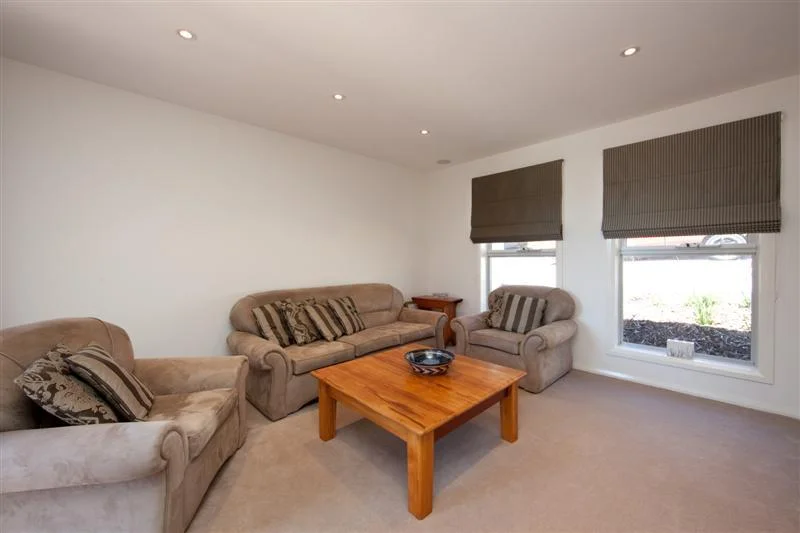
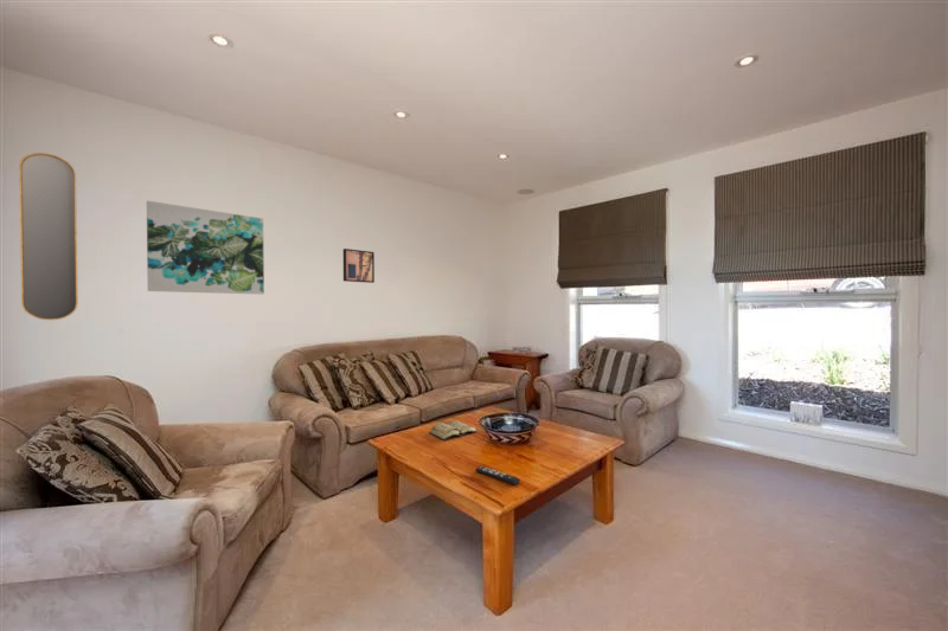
+ home mirror [18,152,79,321]
+ diary [428,419,479,442]
+ wall art [342,247,376,284]
+ wall art [146,200,265,295]
+ remote control [474,465,521,487]
